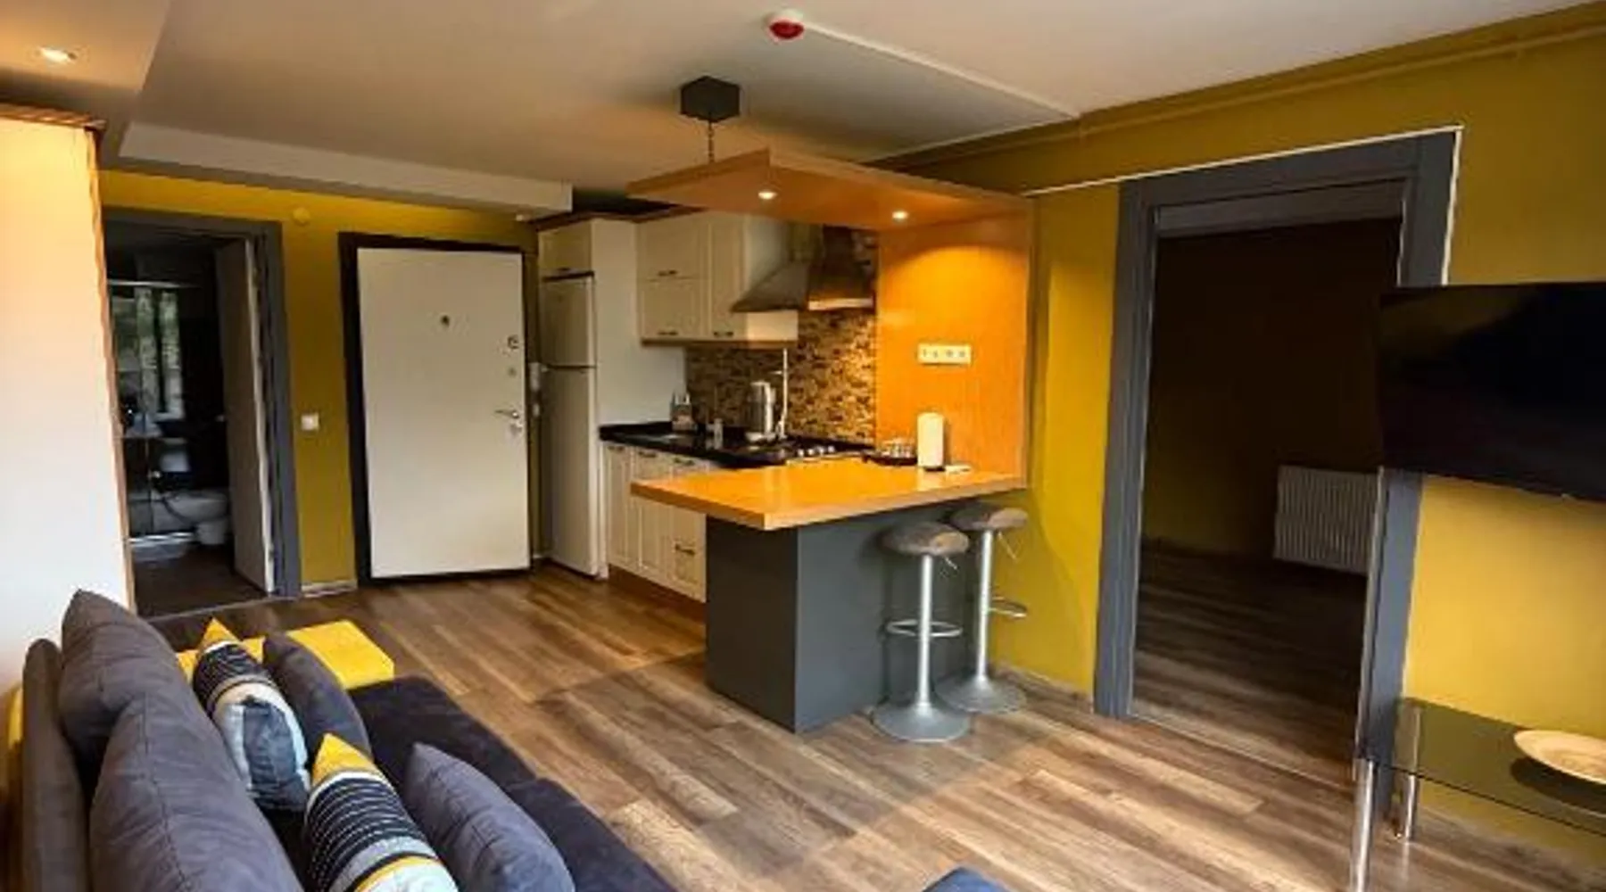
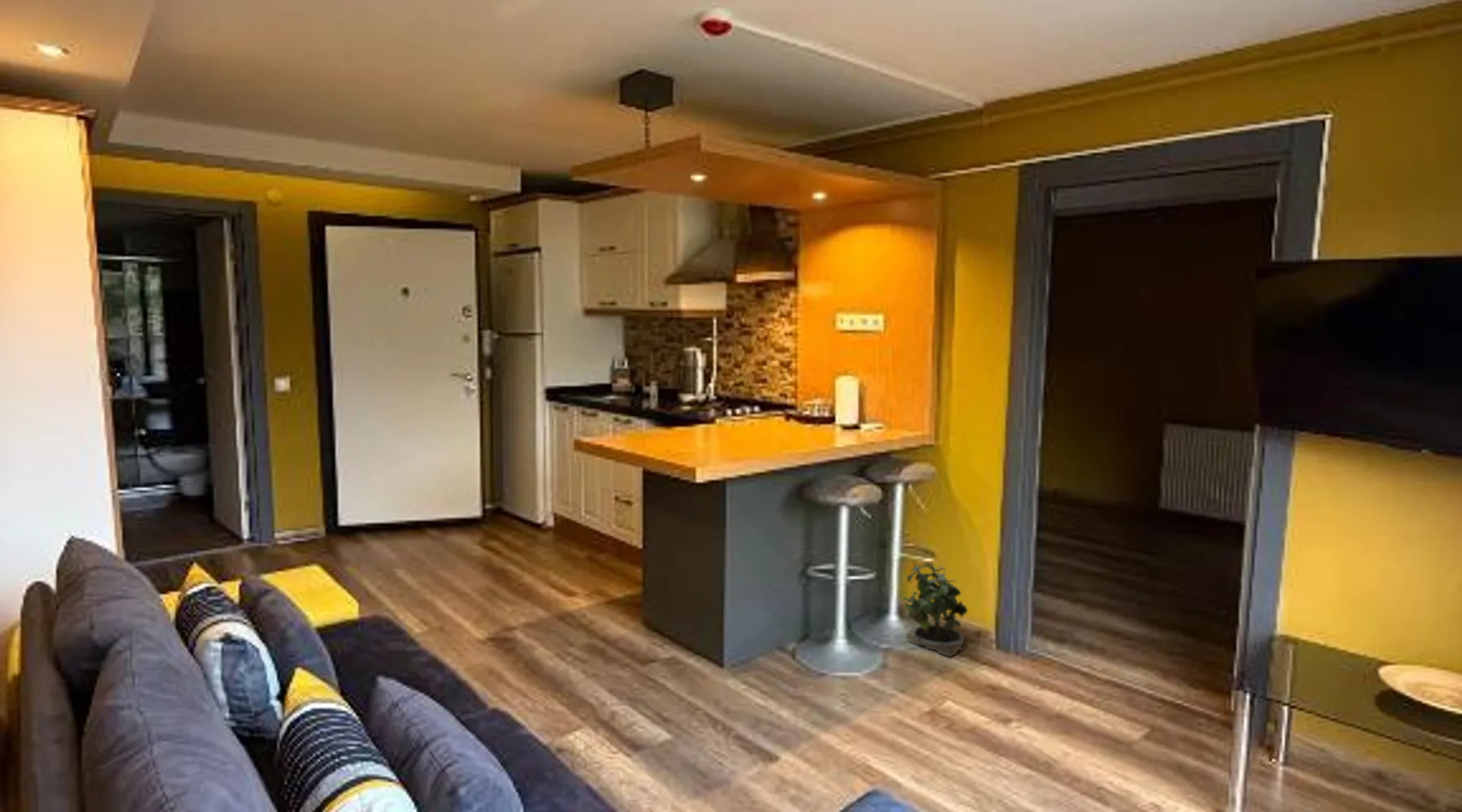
+ potted plant [902,562,968,658]
